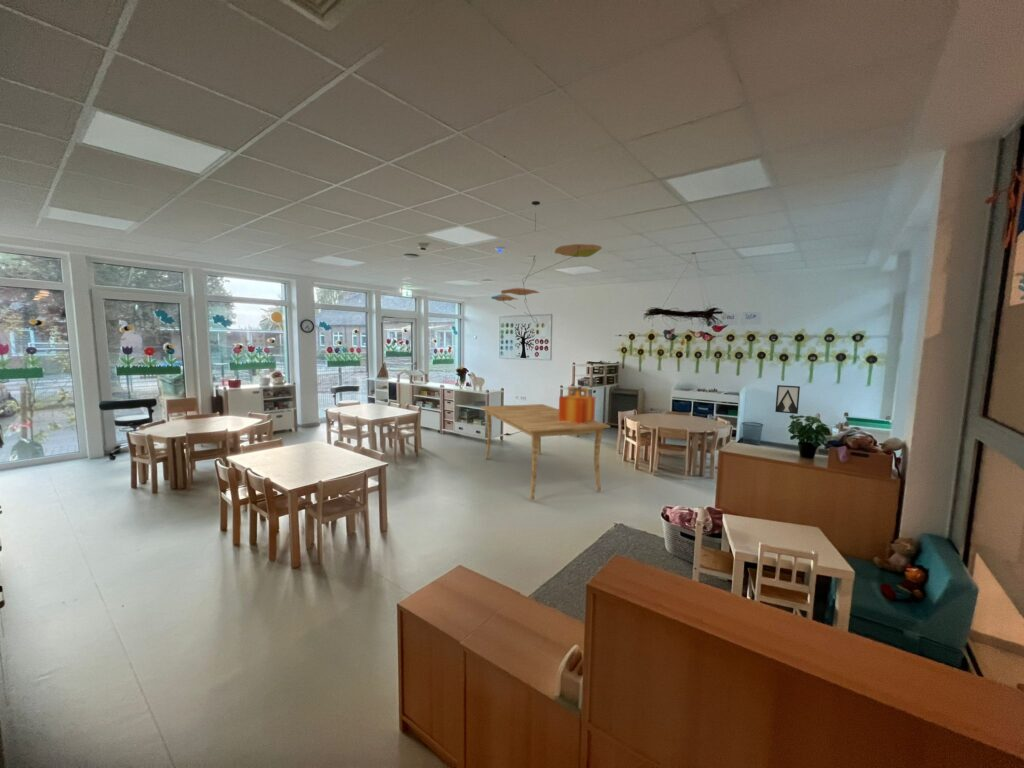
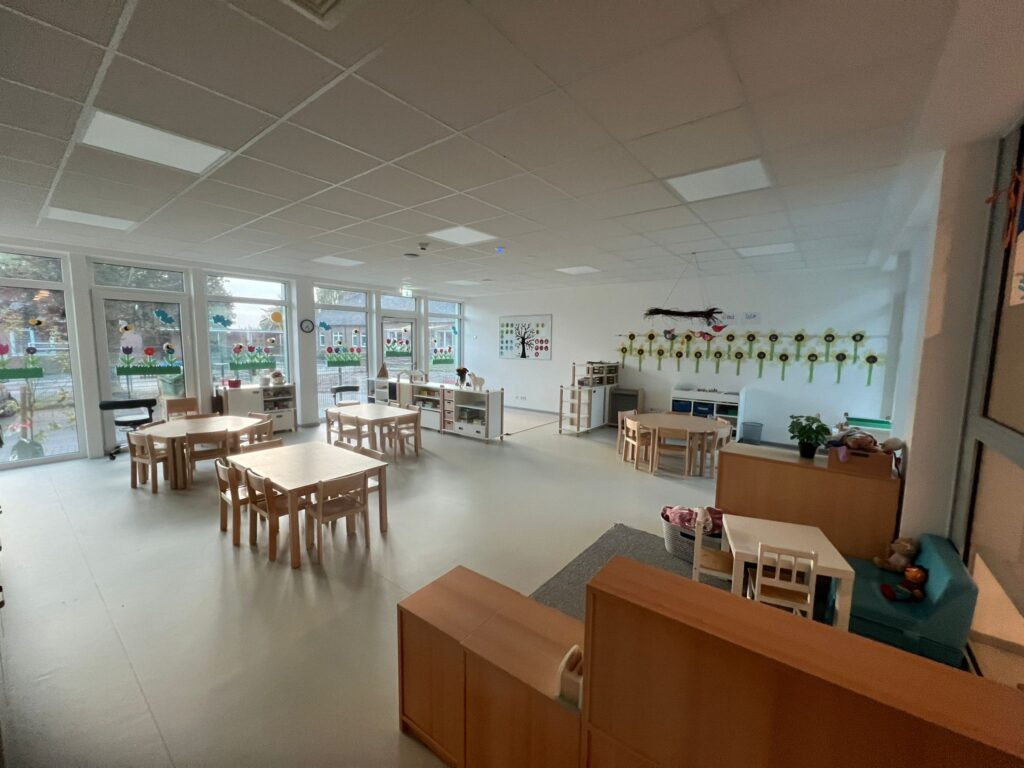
- wall art [774,384,801,415]
- dining table [480,403,611,501]
- ceiling mobile [490,200,603,324]
- container [558,386,596,424]
